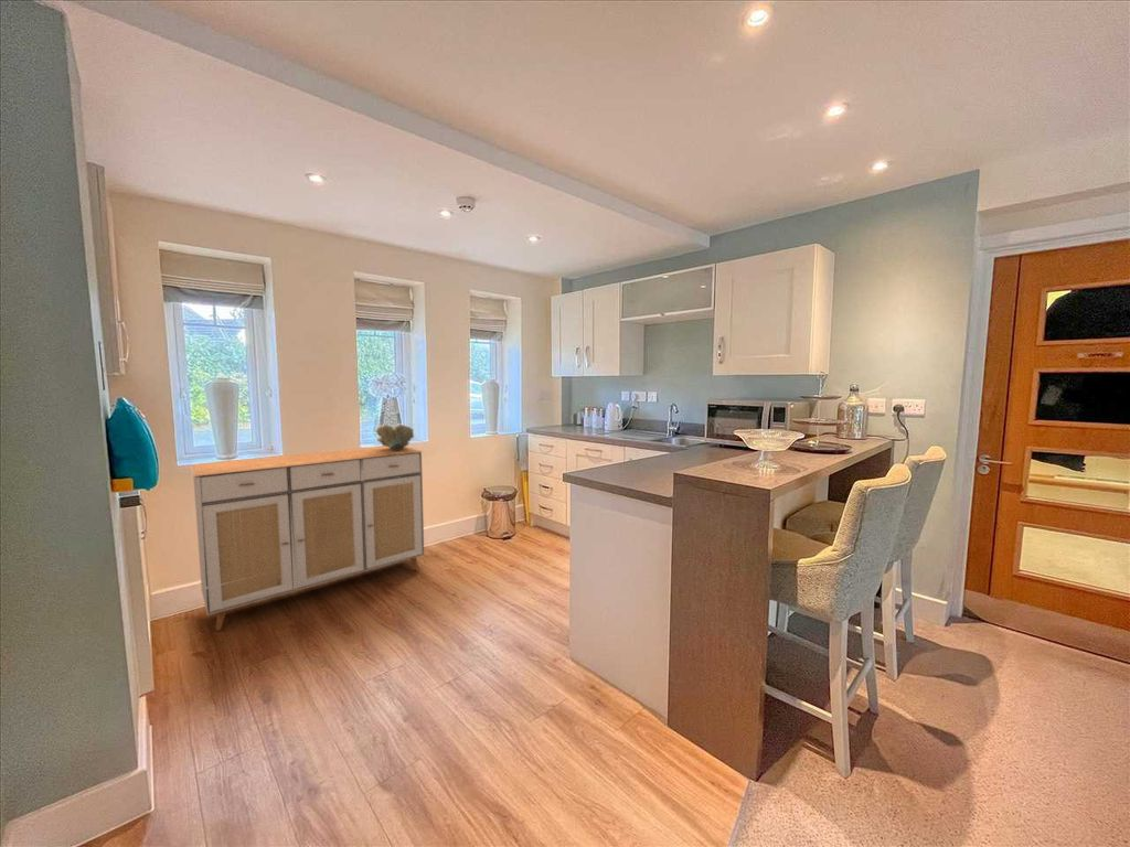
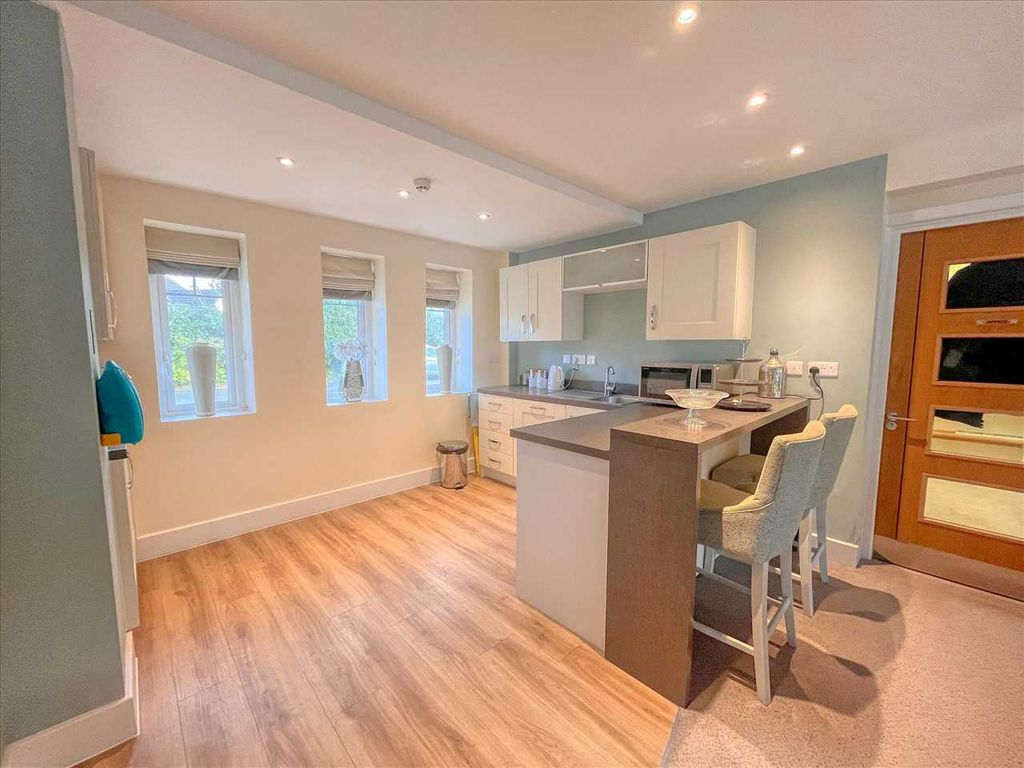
- sideboard [189,446,425,632]
- decorative bowl [374,422,415,451]
